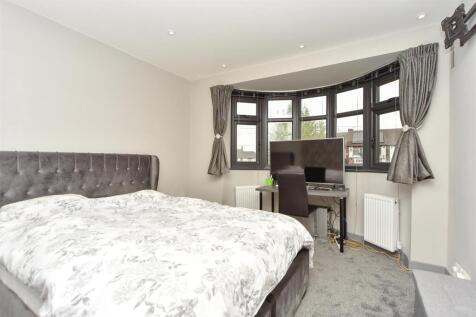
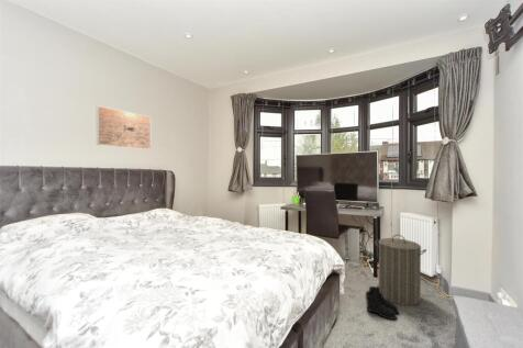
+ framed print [96,104,152,150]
+ boots [364,284,400,321]
+ laundry hamper [374,234,427,306]
